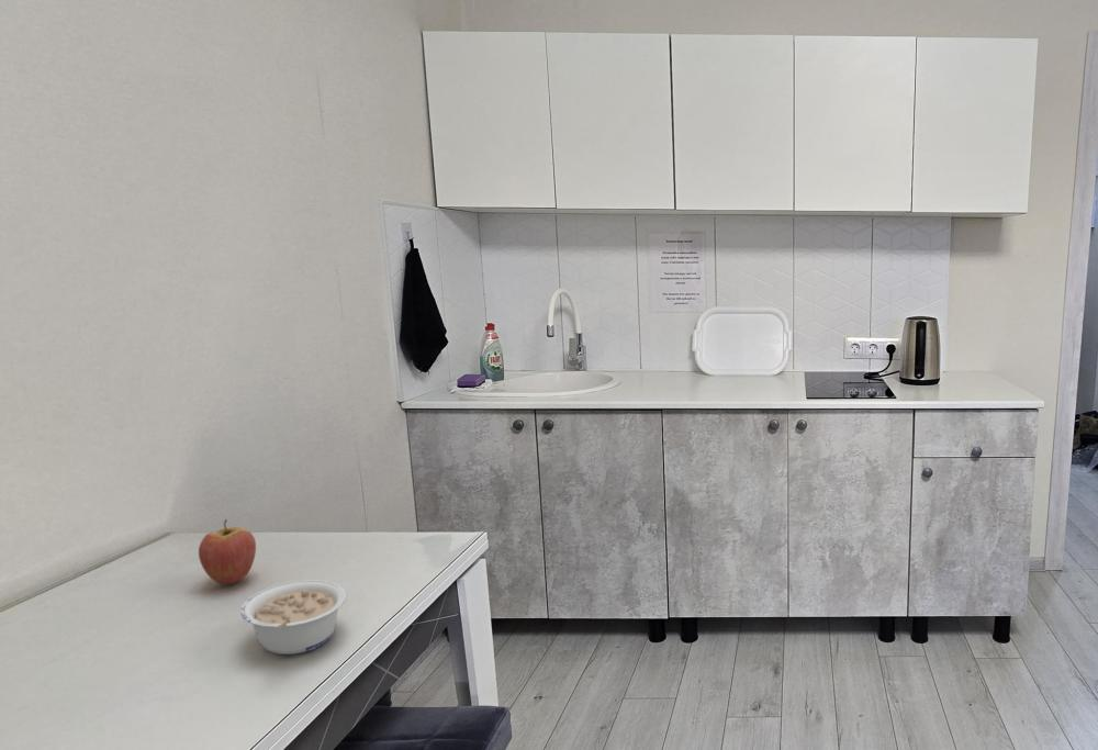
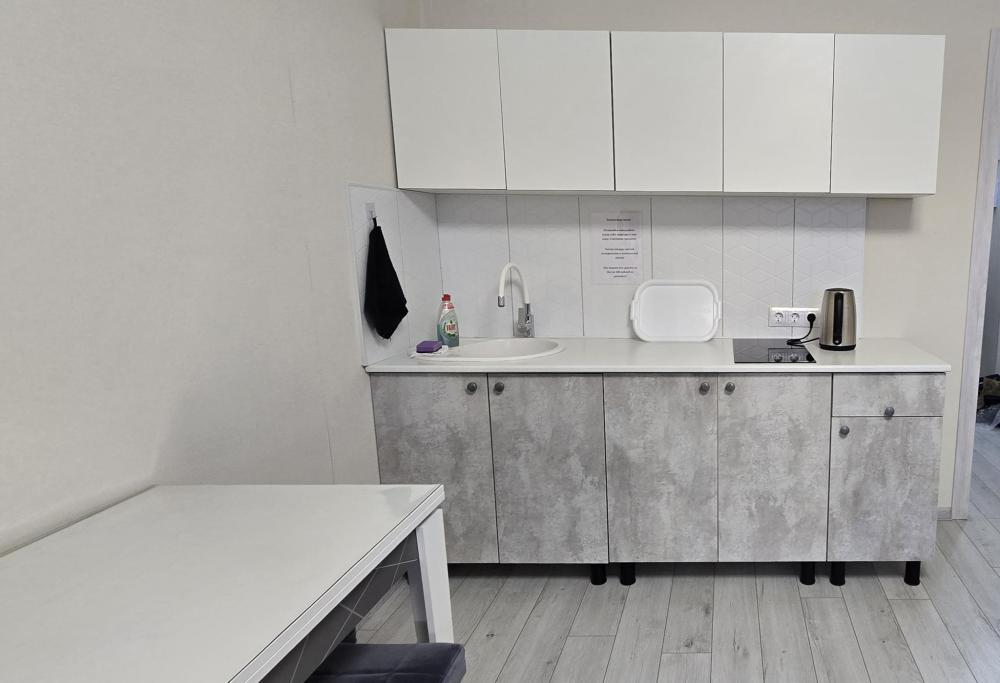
- legume [240,579,347,656]
- fruit [198,518,257,585]
